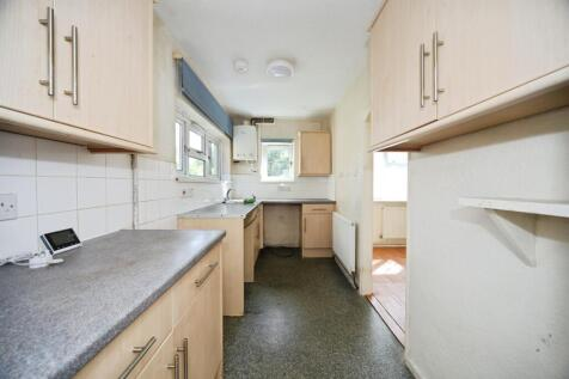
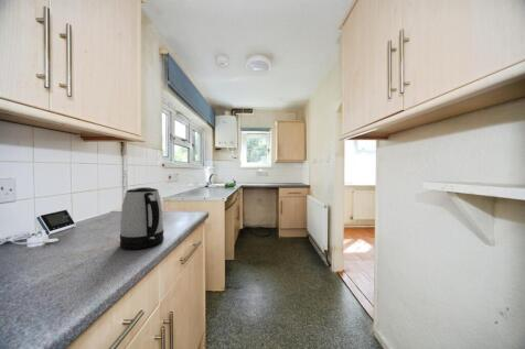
+ kettle [119,186,165,250]
